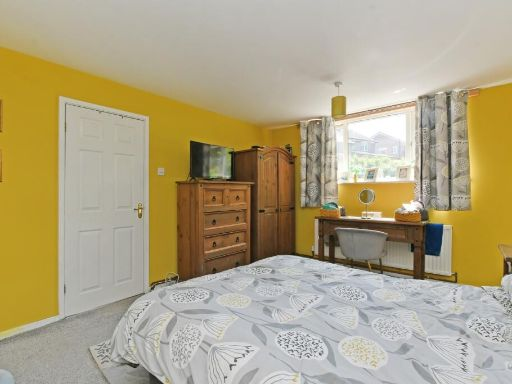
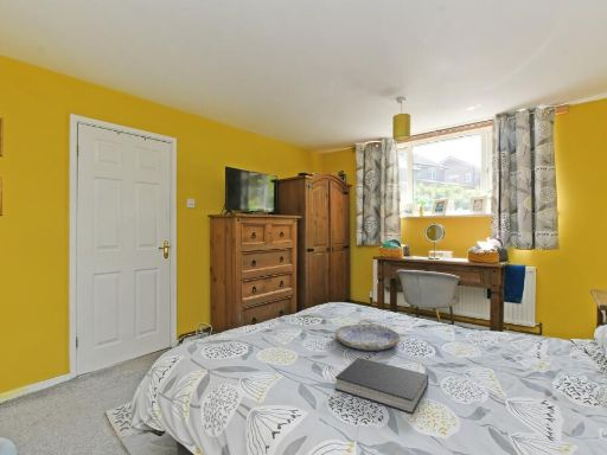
+ serving tray [334,319,401,352]
+ book [334,357,429,415]
